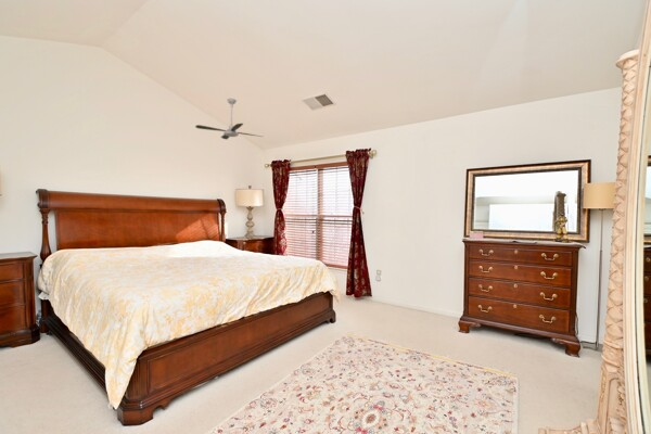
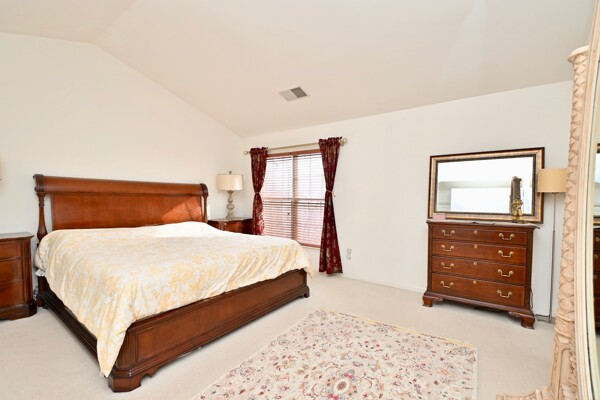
- ceiling fan [194,98,263,140]
